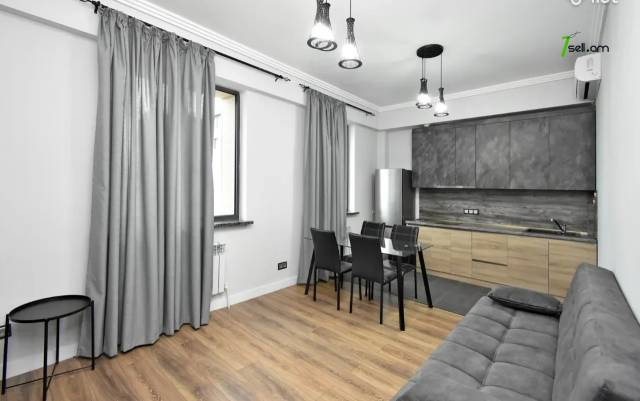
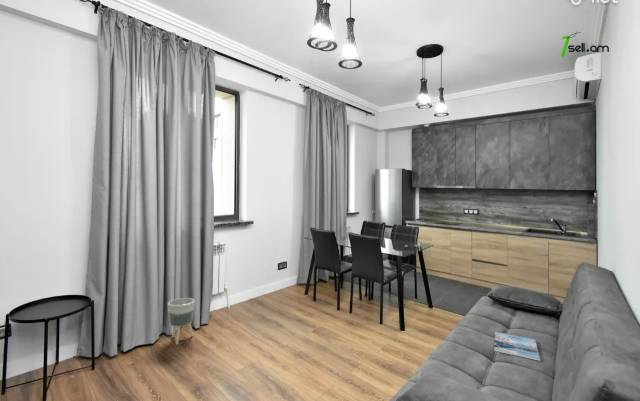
+ magazine [493,331,541,362]
+ planter [167,297,196,346]
